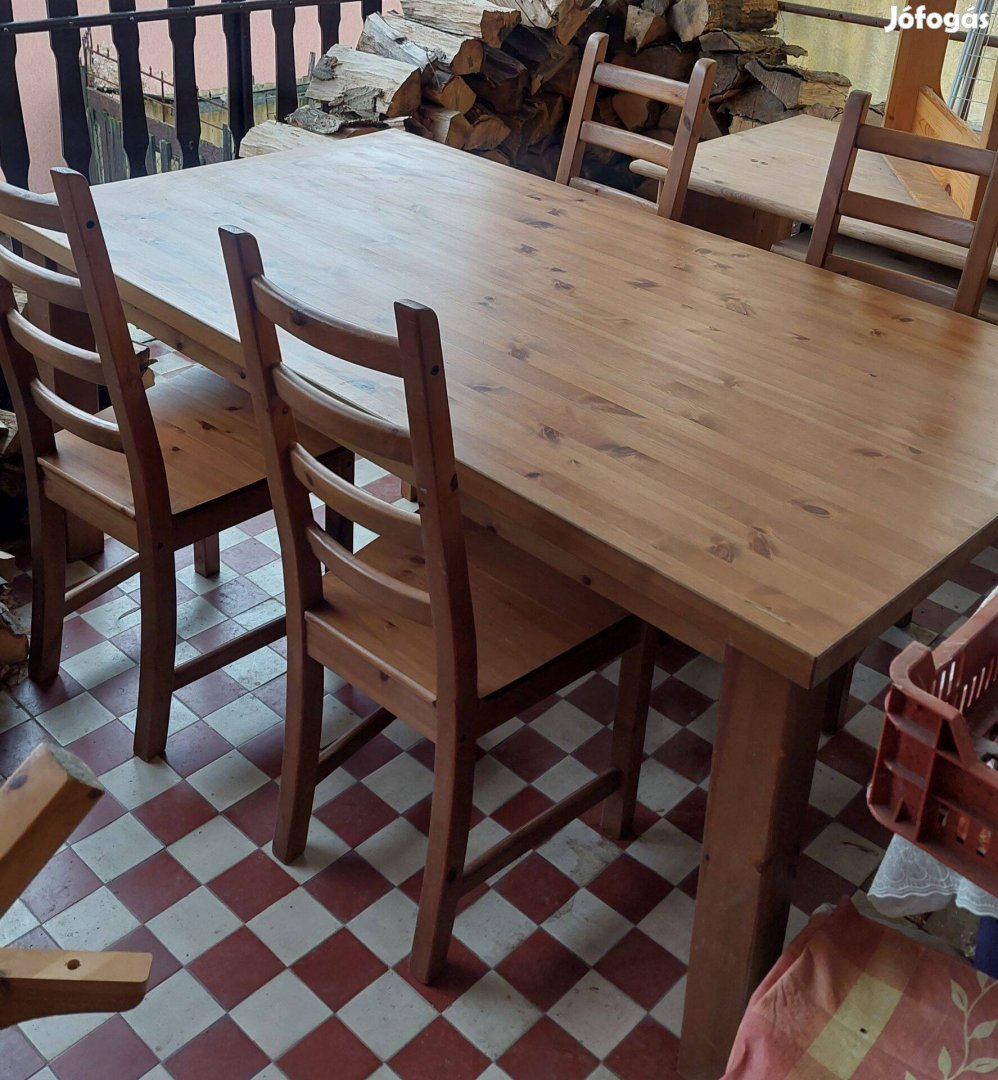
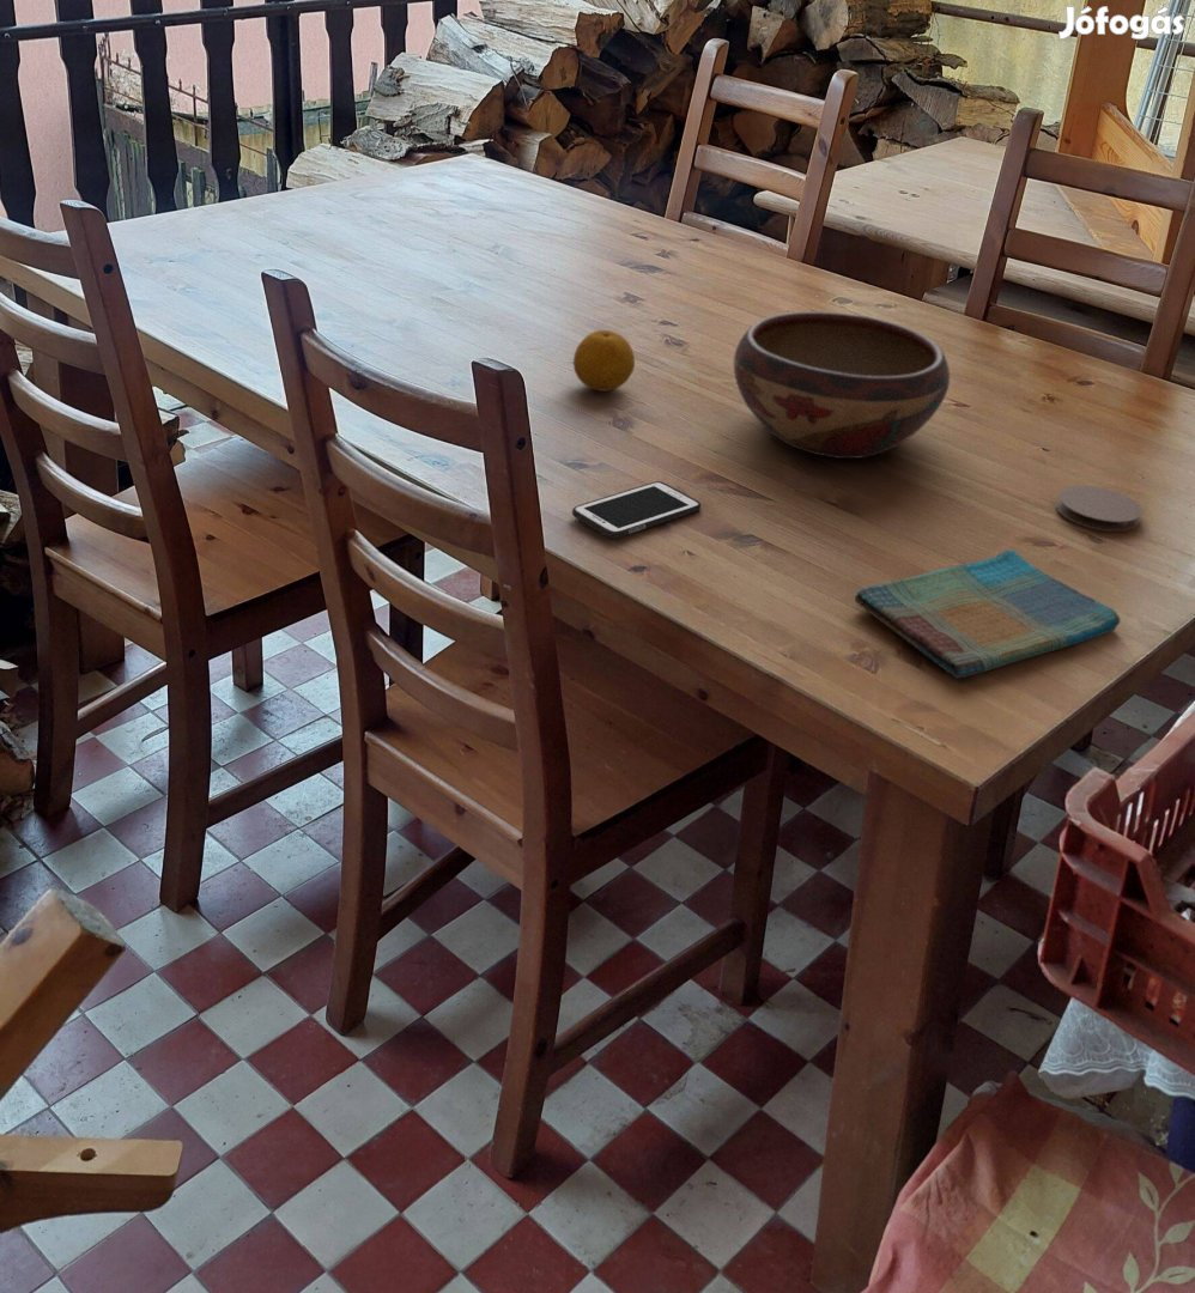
+ decorative bowl [733,310,951,460]
+ cell phone [571,480,702,540]
+ fruit [572,329,636,393]
+ dish towel [854,548,1121,680]
+ coaster [1055,484,1144,533]
